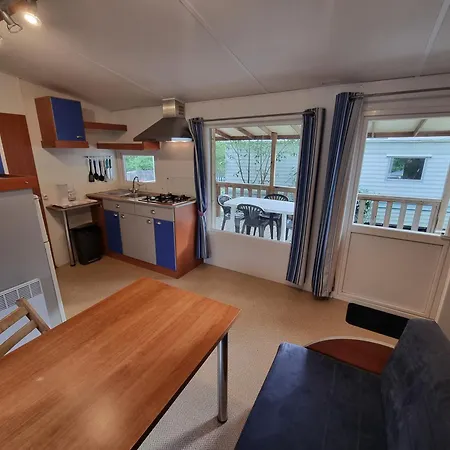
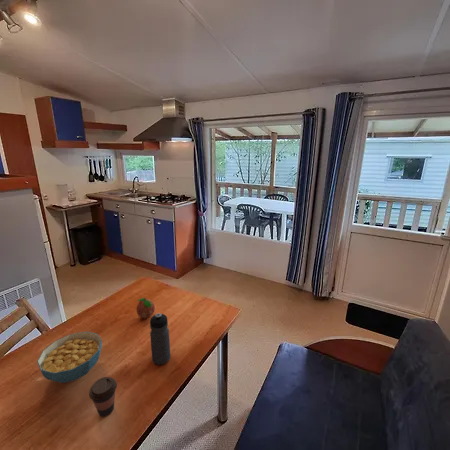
+ coffee cup [88,376,118,418]
+ fruit [135,297,156,319]
+ water bottle [149,312,171,366]
+ cereal bowl [36,331,103,384]
